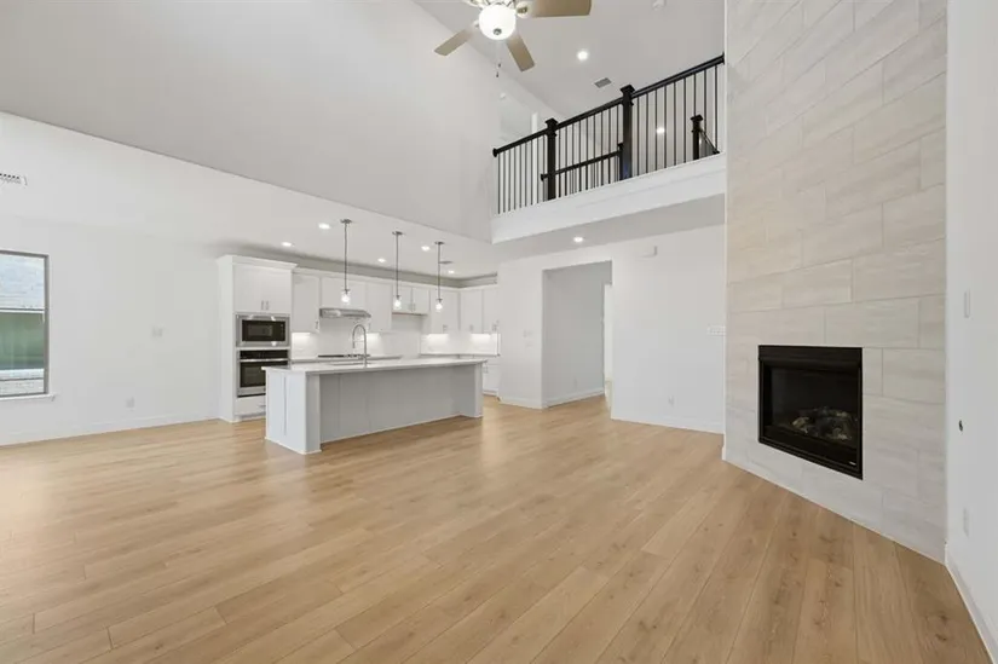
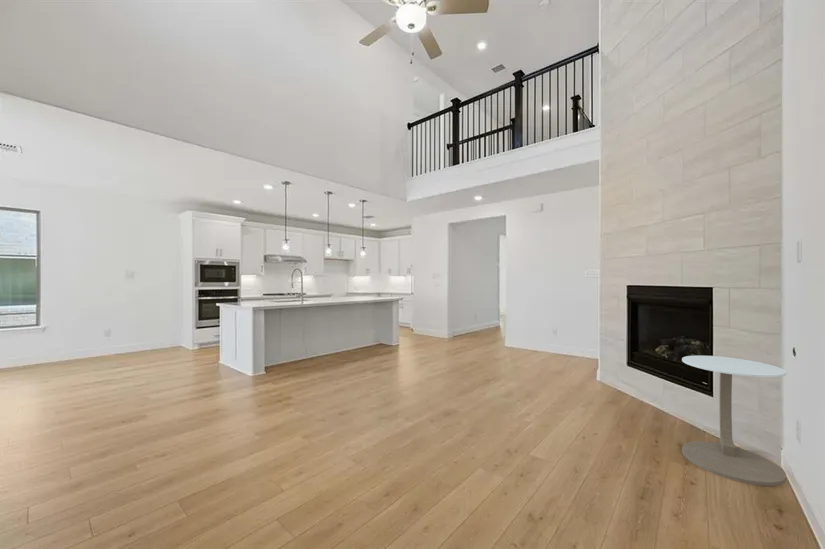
+ side table [681,355,787,487]
